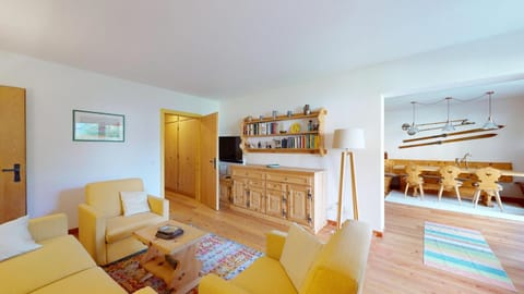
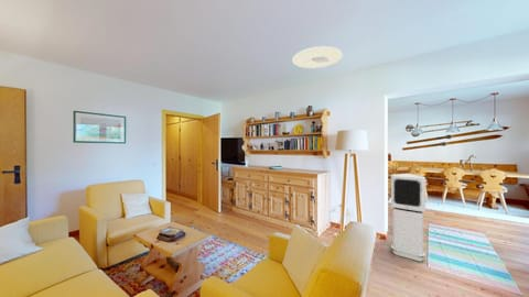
+ ceiling light [291,45,344,69]
+ air purifier [390,173,427,262]
